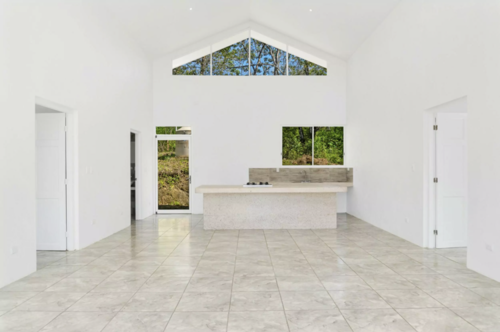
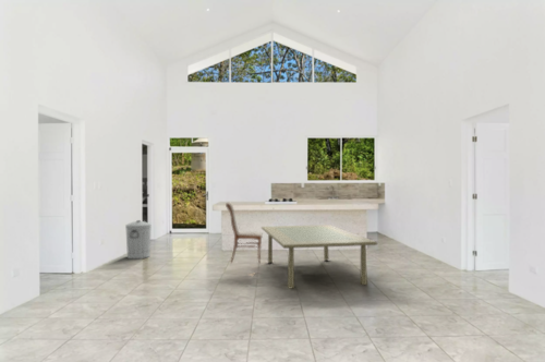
+ trash can [124,219,153,260]
+ dining table [261,224,379,289]
+ dining chair [225,201,264,277]
